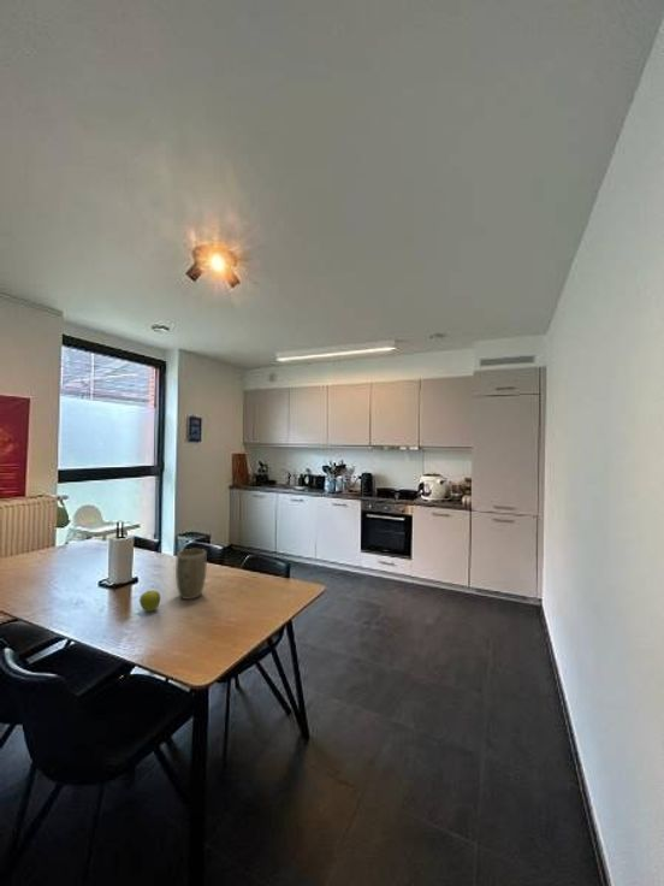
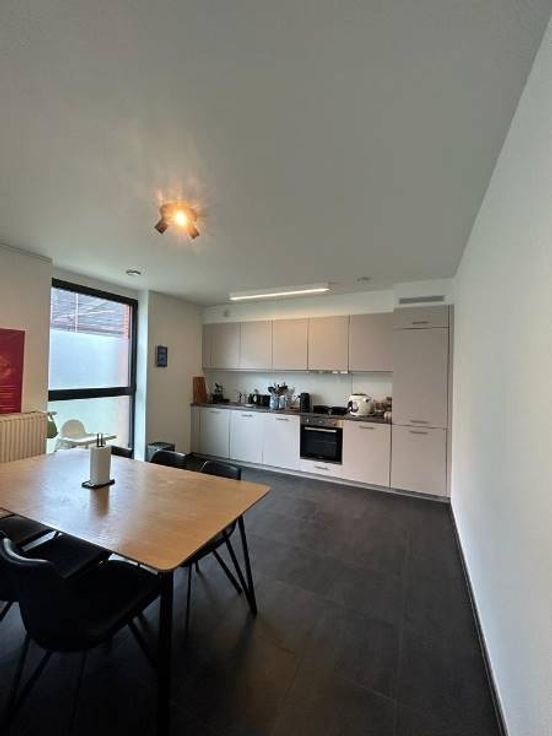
- plant pot [174,548,208,601]
- fruit [138,589,161,613]
